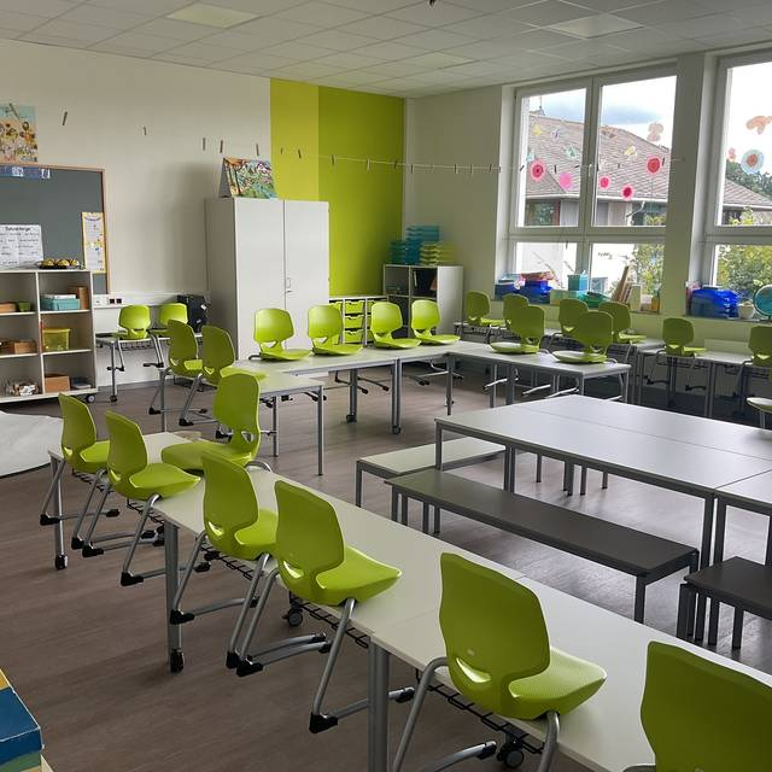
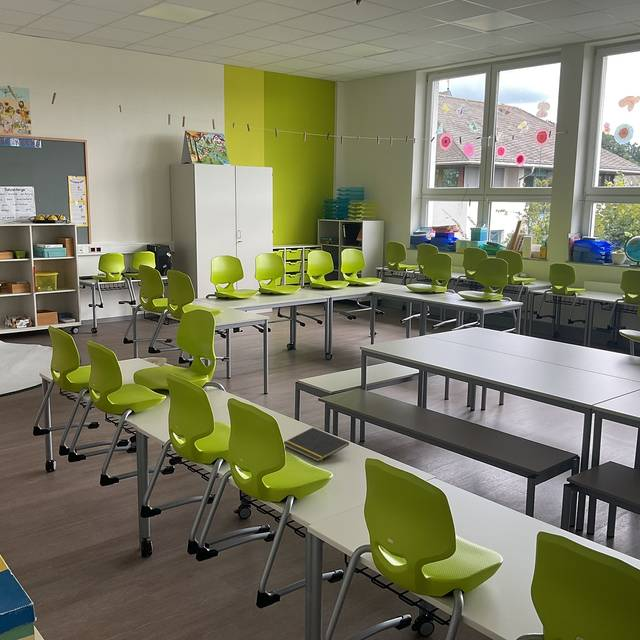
+ notepad [283,427,350,463]
